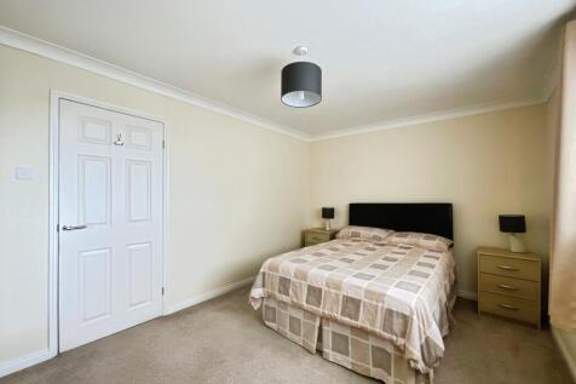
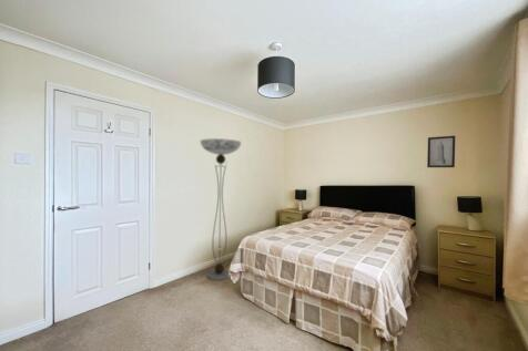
+ floor lamp [200,137,242,281]
+ wall art [426,135,456,168]
